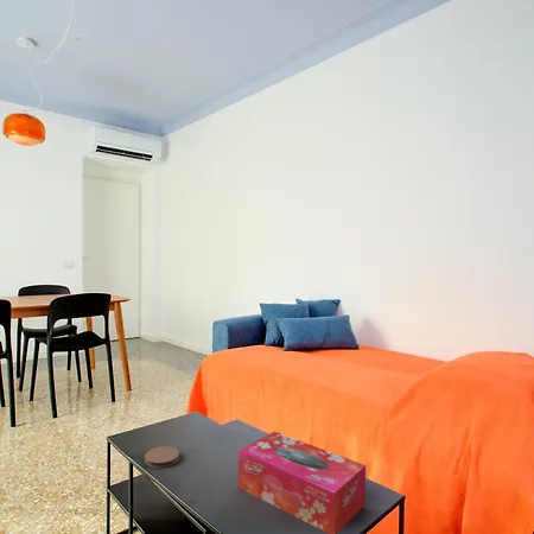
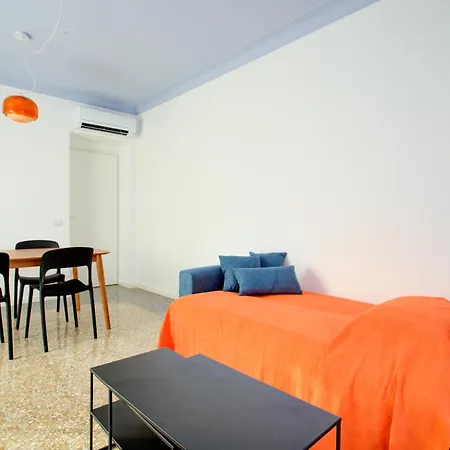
- coaster [144,445,180,469]
- tissue box [237,431,367,534]
